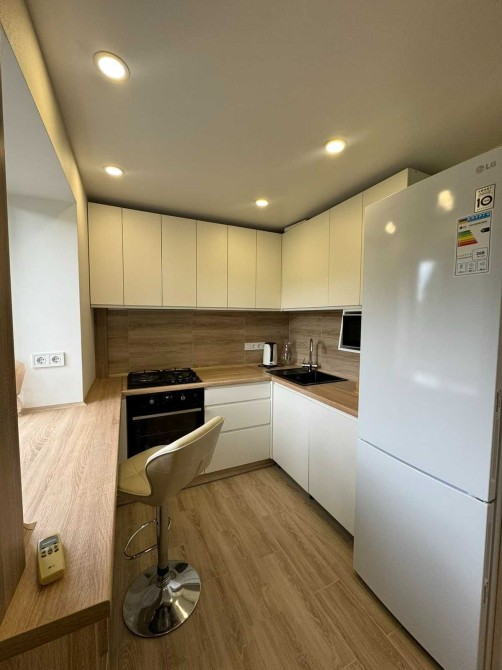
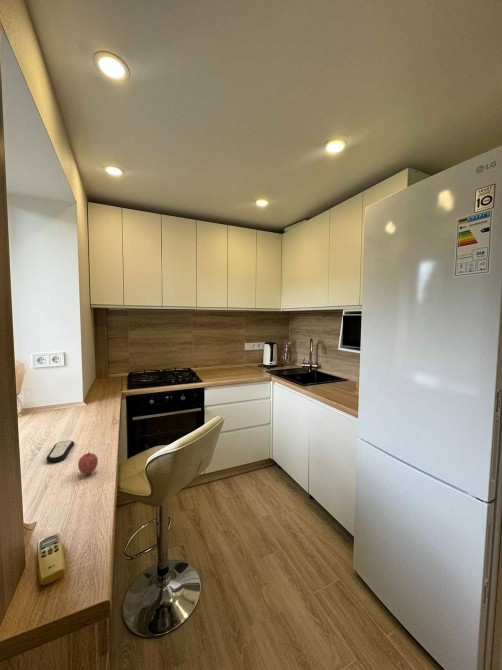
+ fruit [77,451,99,476]
+ remote control [45,440,75,463]
